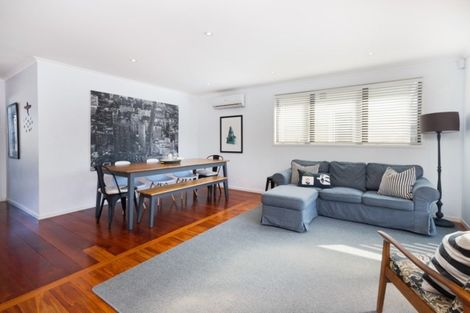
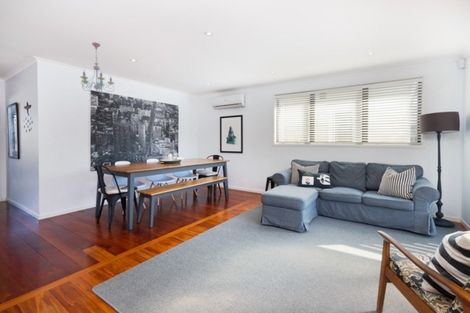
+ chandelier [79,41,115,94]
